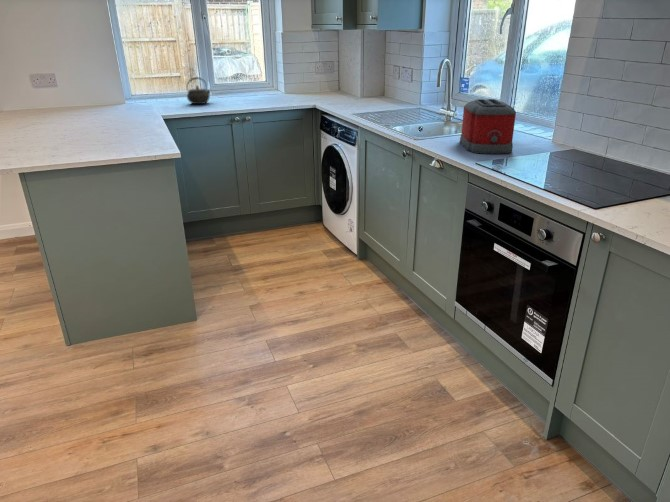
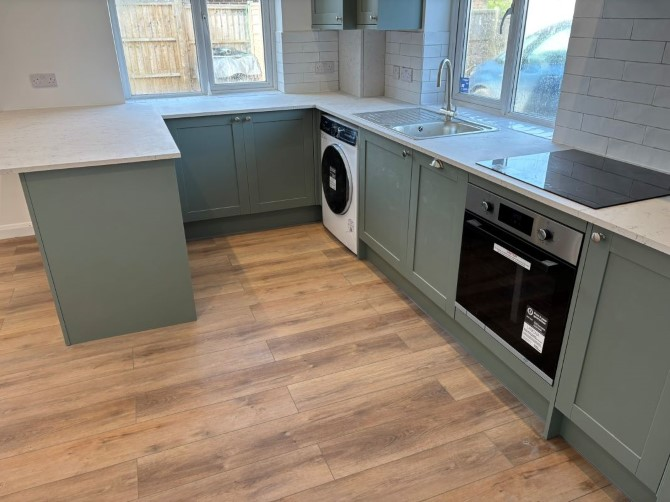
- kettle [185,76,211,105]
- toaster [459,98,517,155]
